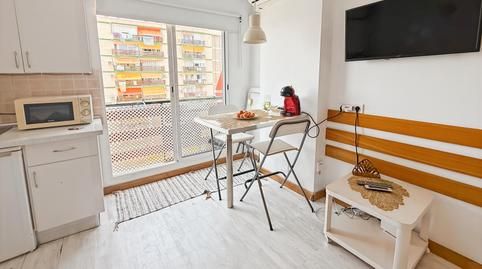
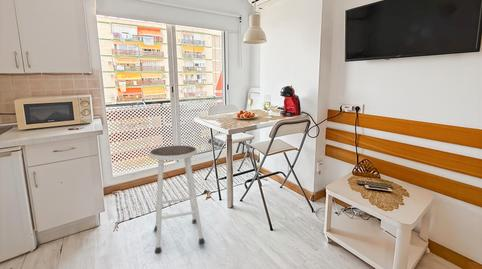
+ stool [148,144,206,255]
